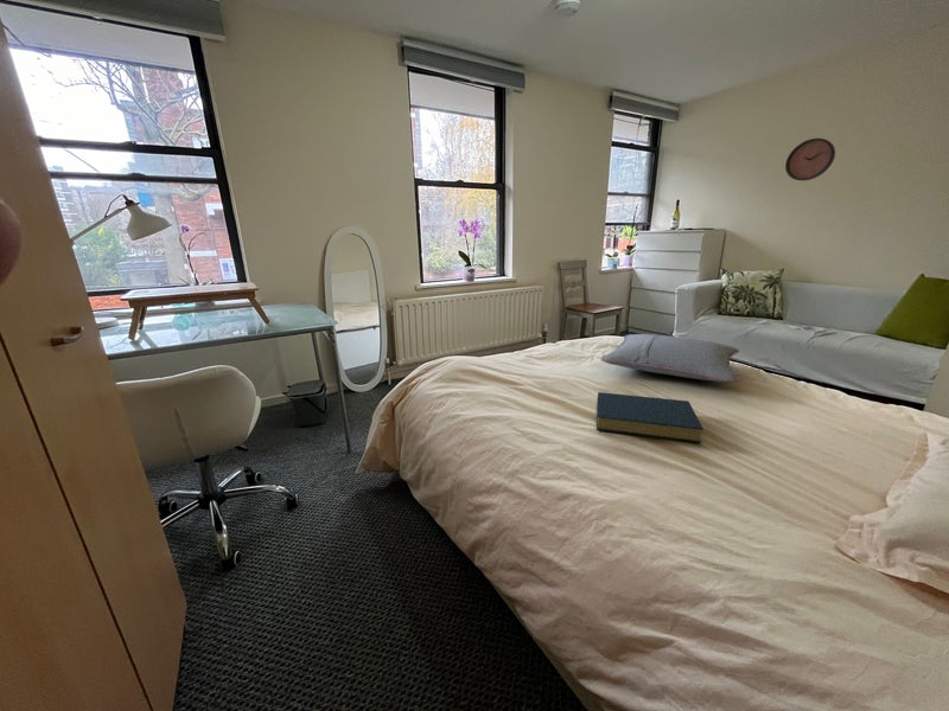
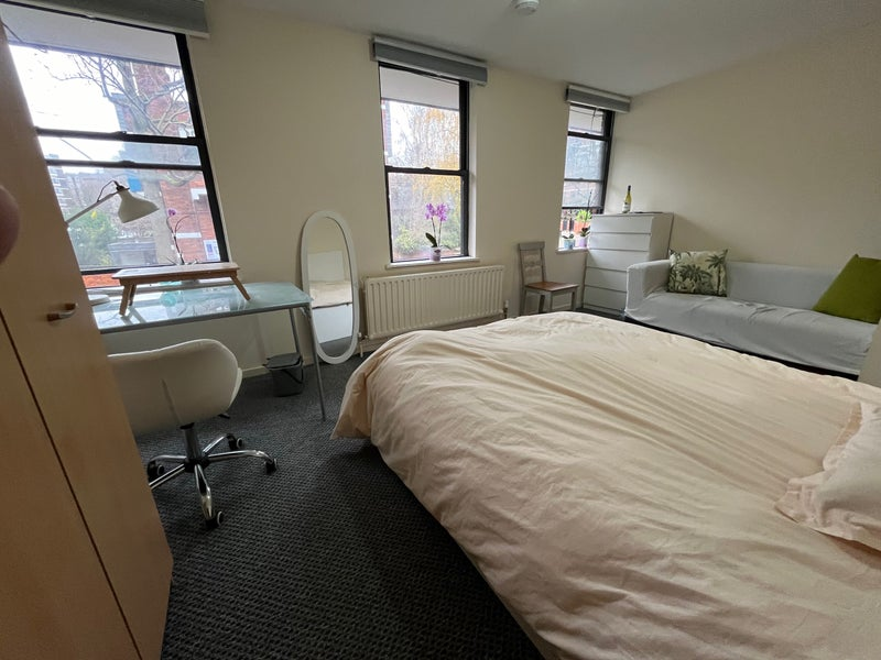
- pillow [600,333,740,384]
- hardback book [595,391,705,444]
- clock [784,137,836,181]
